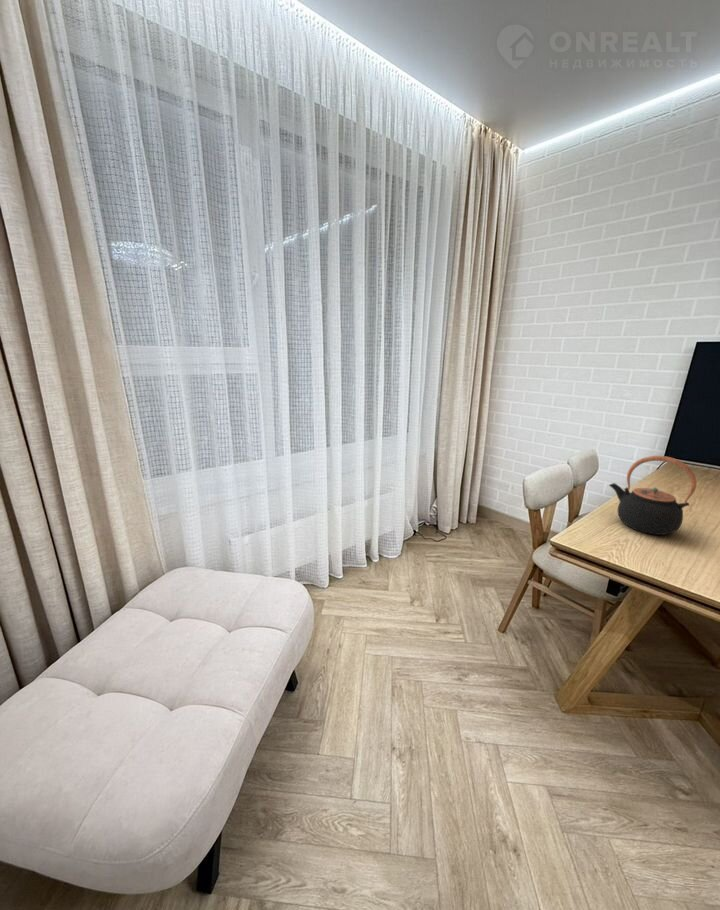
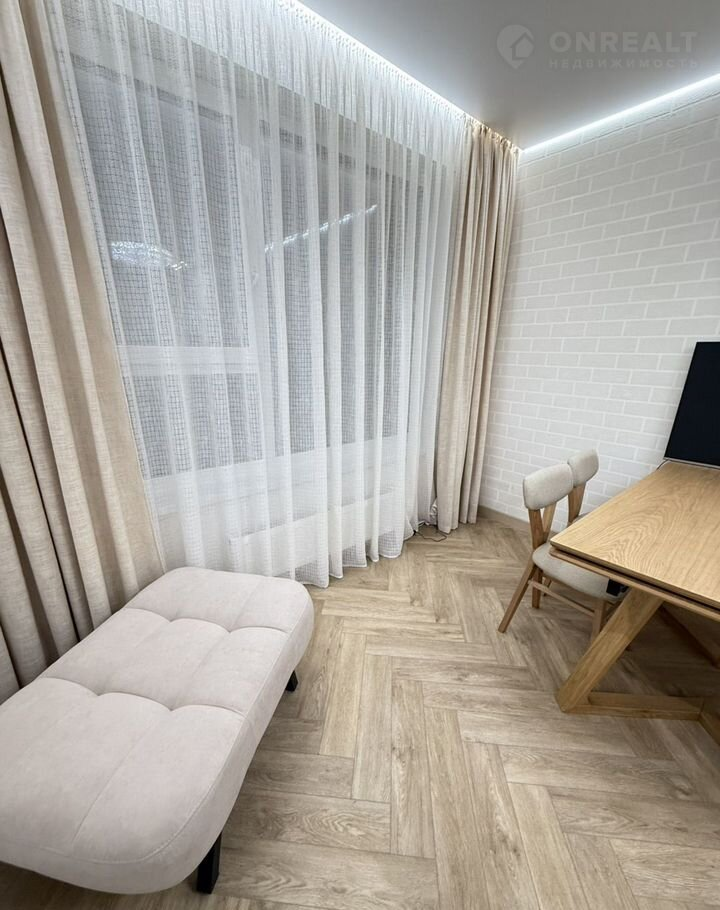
- teapot [608,455,697,536]
